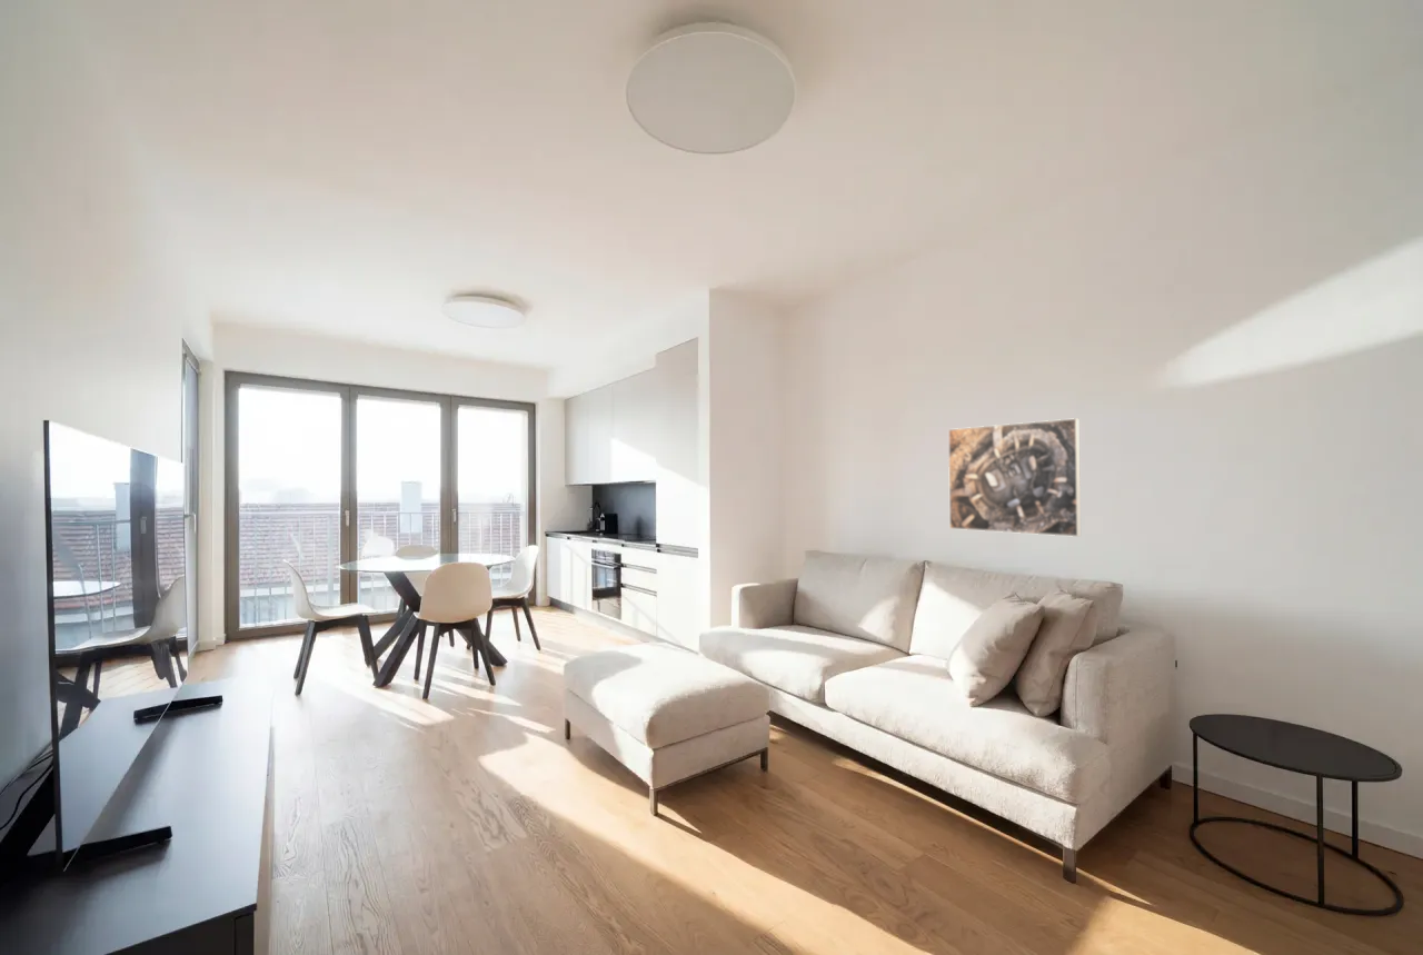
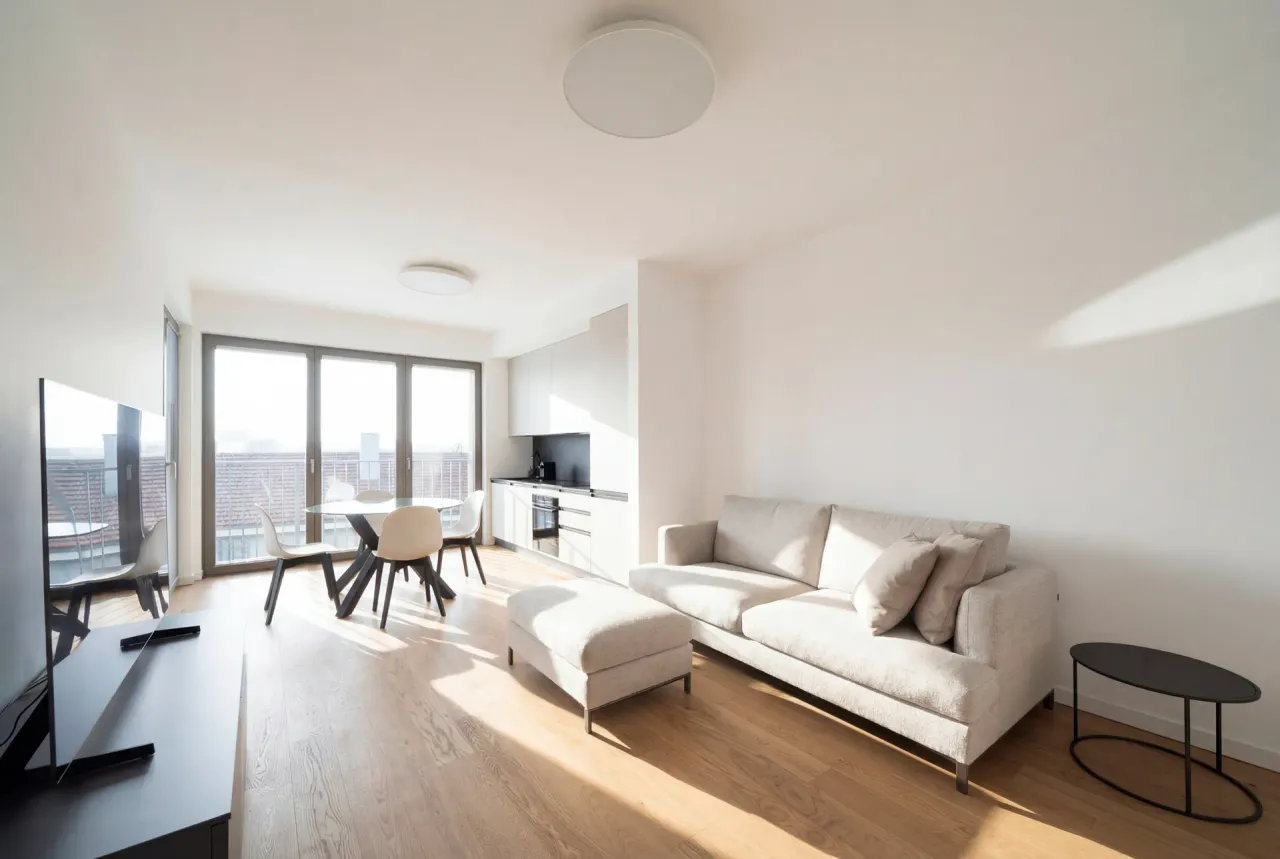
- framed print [947,417,1082,538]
